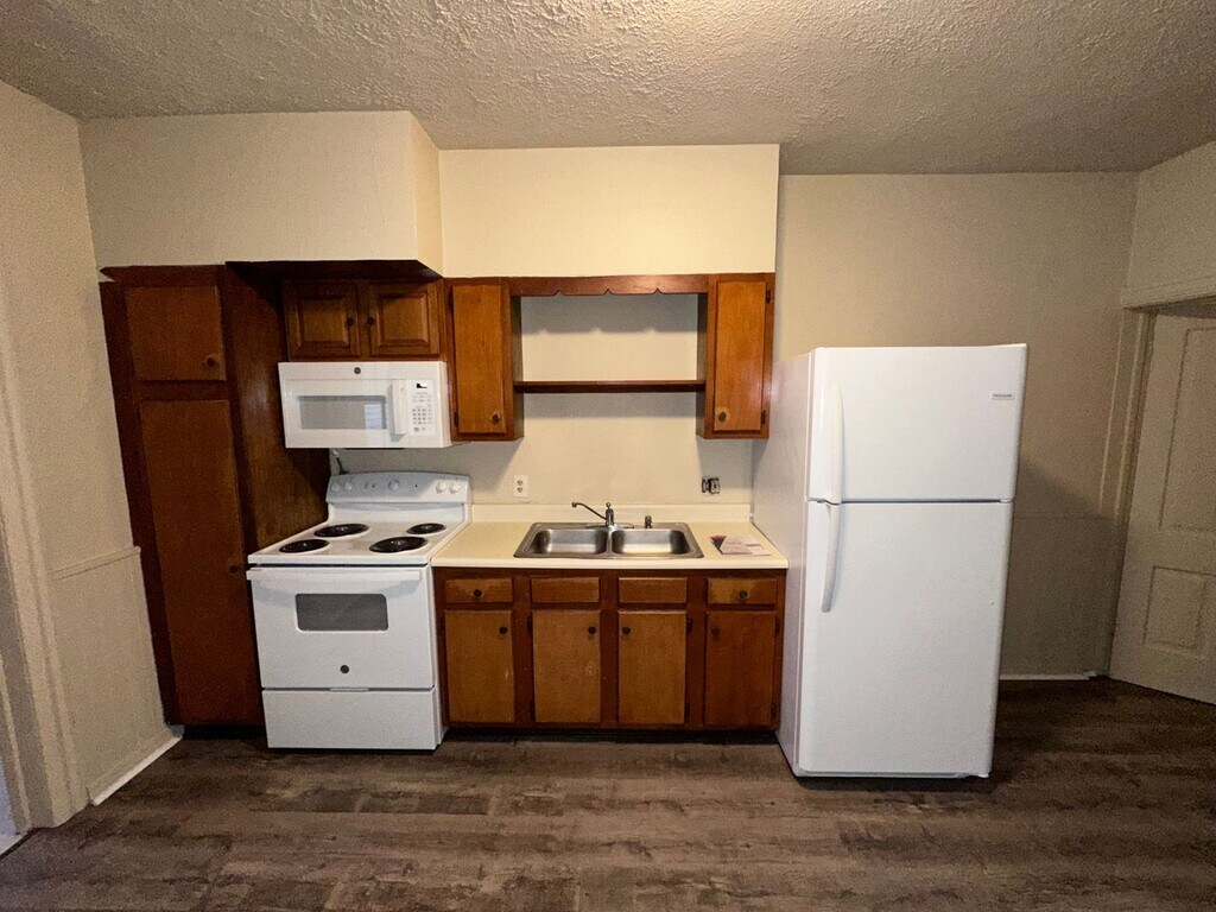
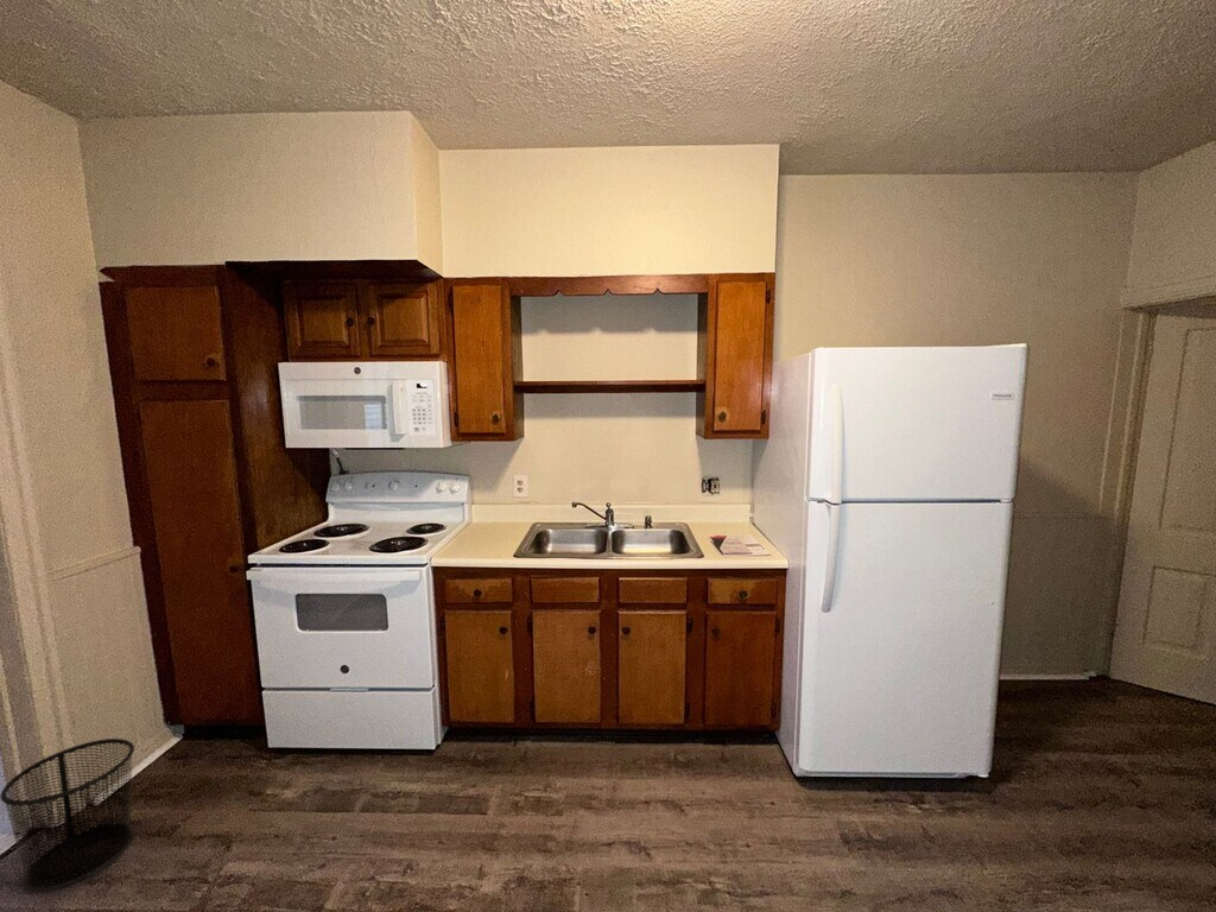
+ waste bin [0,737,135,893]
